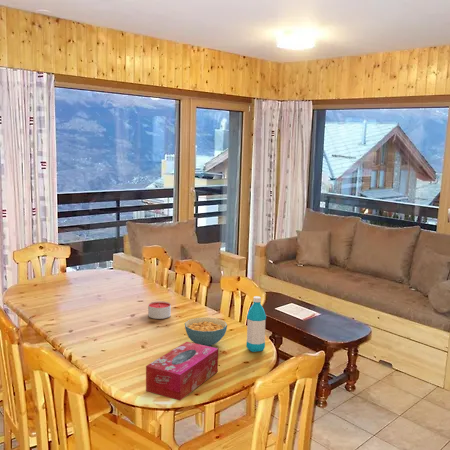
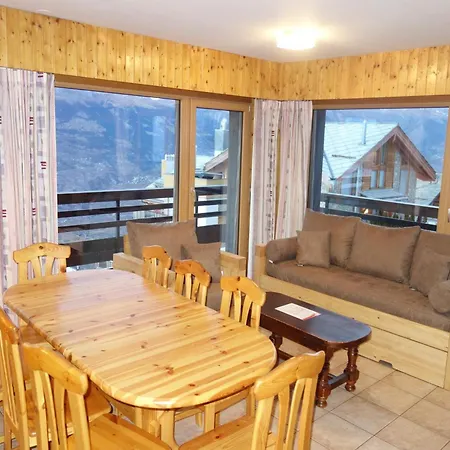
- candle [147,300,172,320]
- water bottle [245,295,267,353]
- tissue box [145,341,219,402]
- cereal bowl [184,317,228,347]
